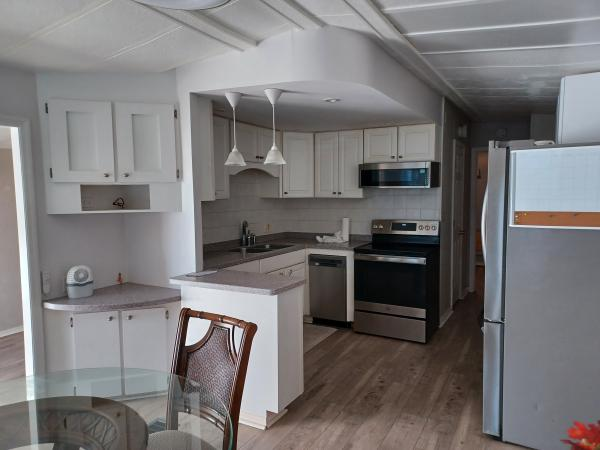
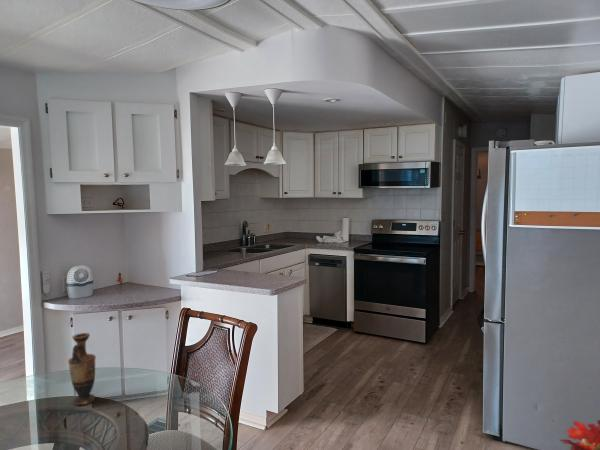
+ vase [67,332,97,406]
